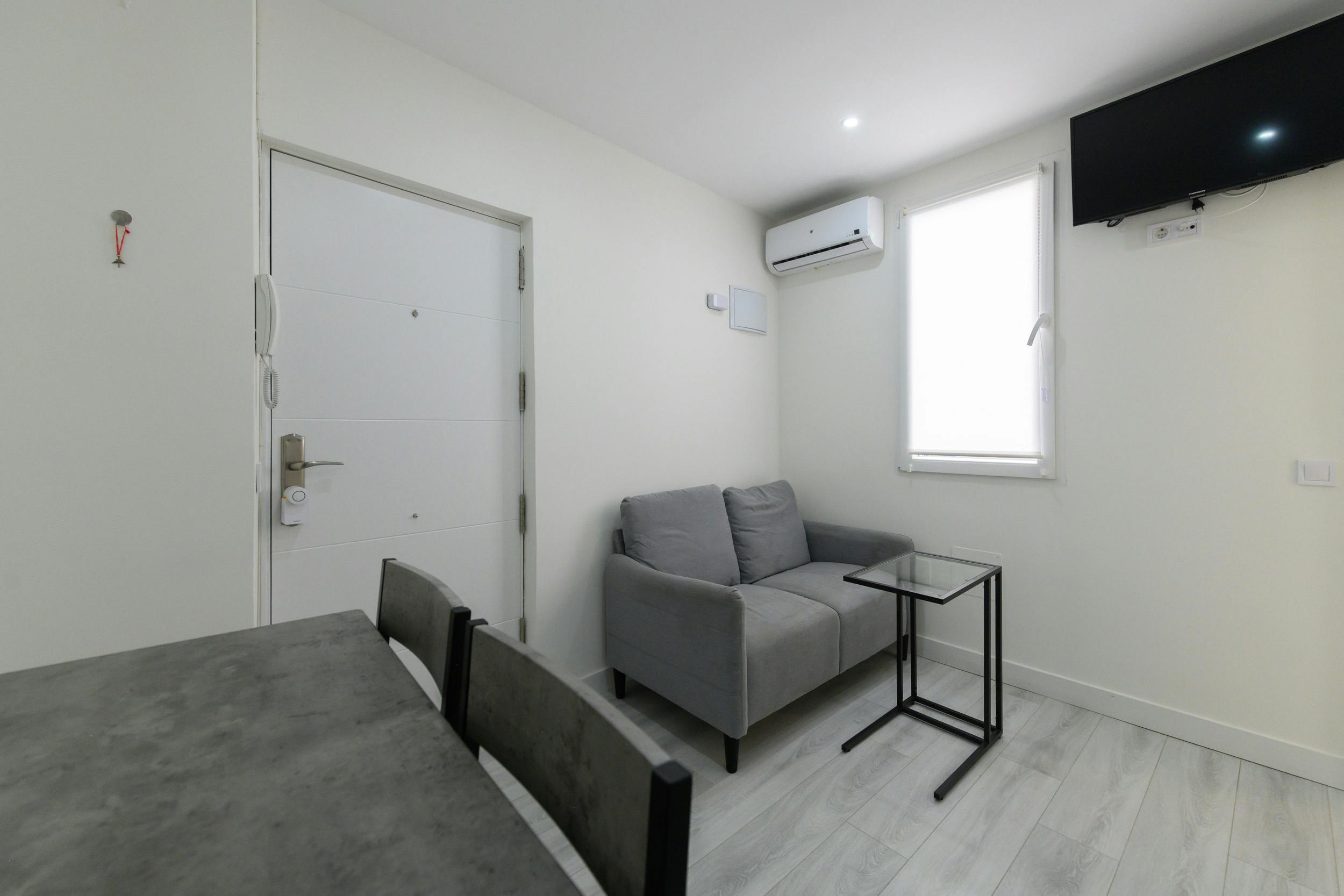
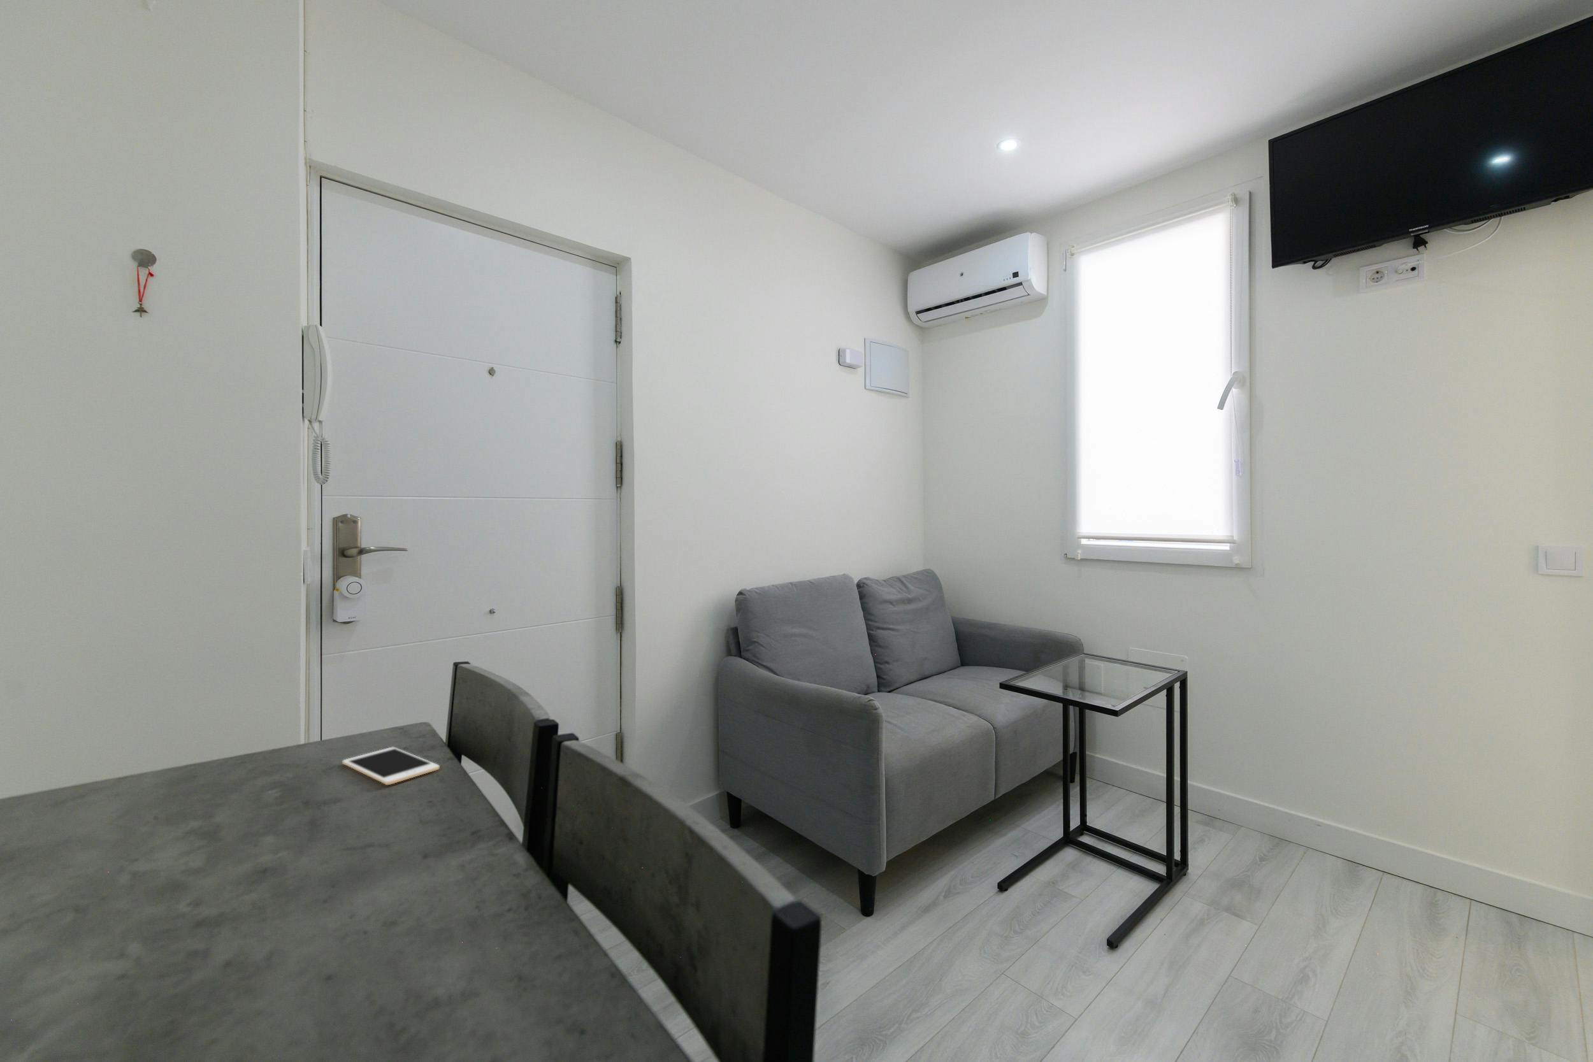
+ cell phone [341,747,440,786]
